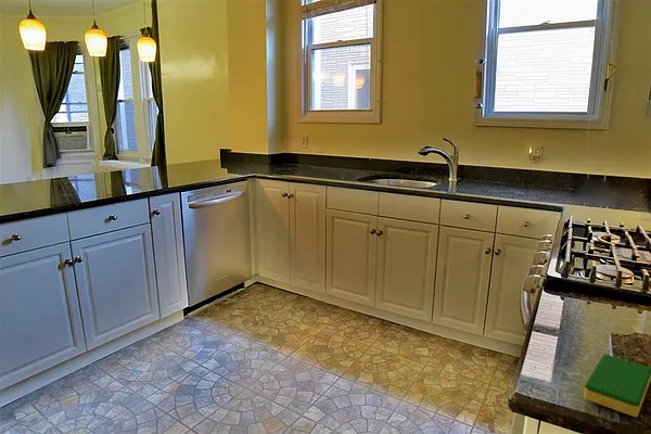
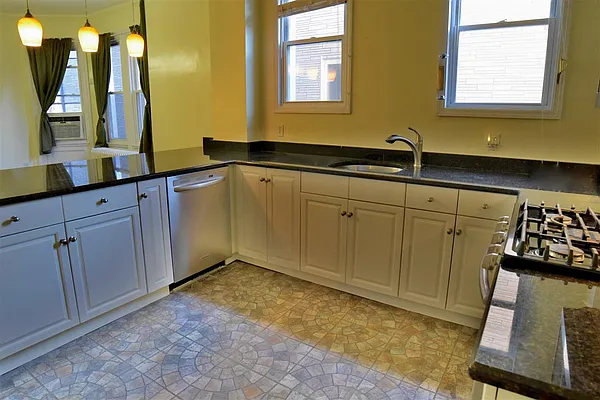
- dish sponge [583,354,651,418]
